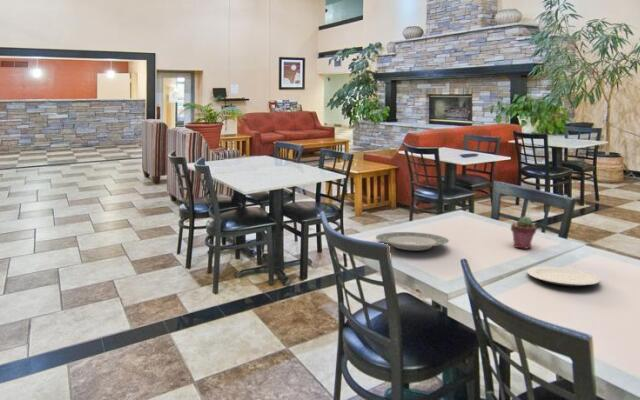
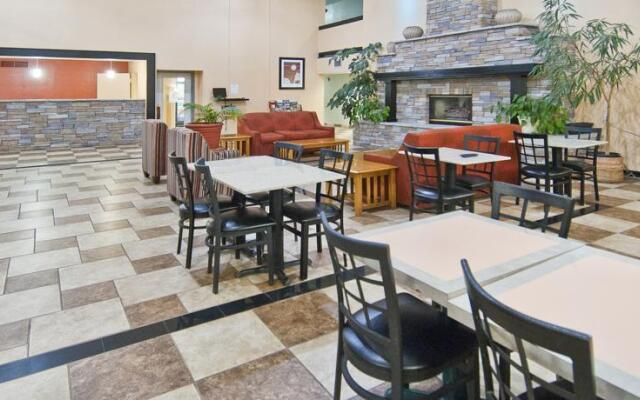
- plate [375,231,450,251]
- potted succulent [510,215,538,250]
- plate [526,266,602,287]
